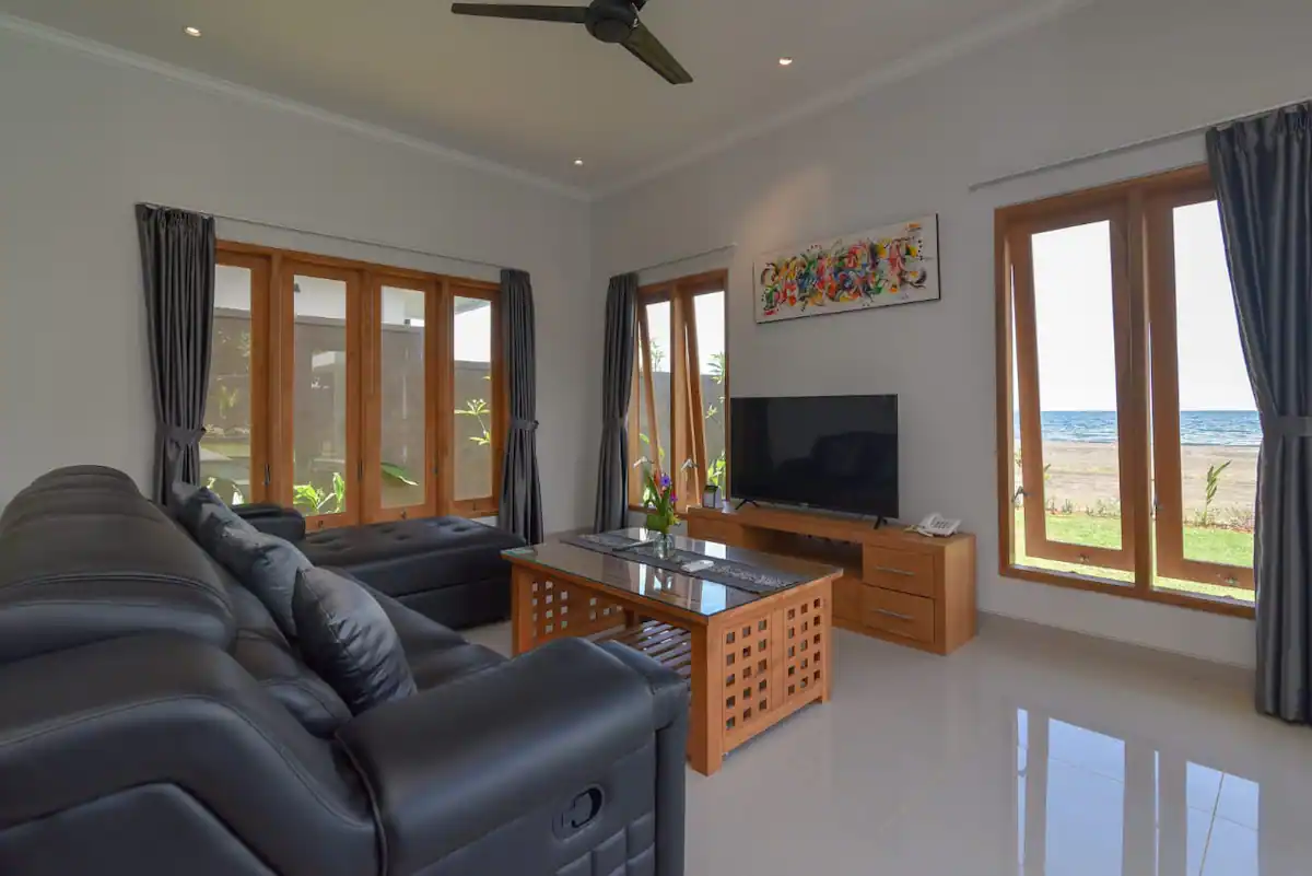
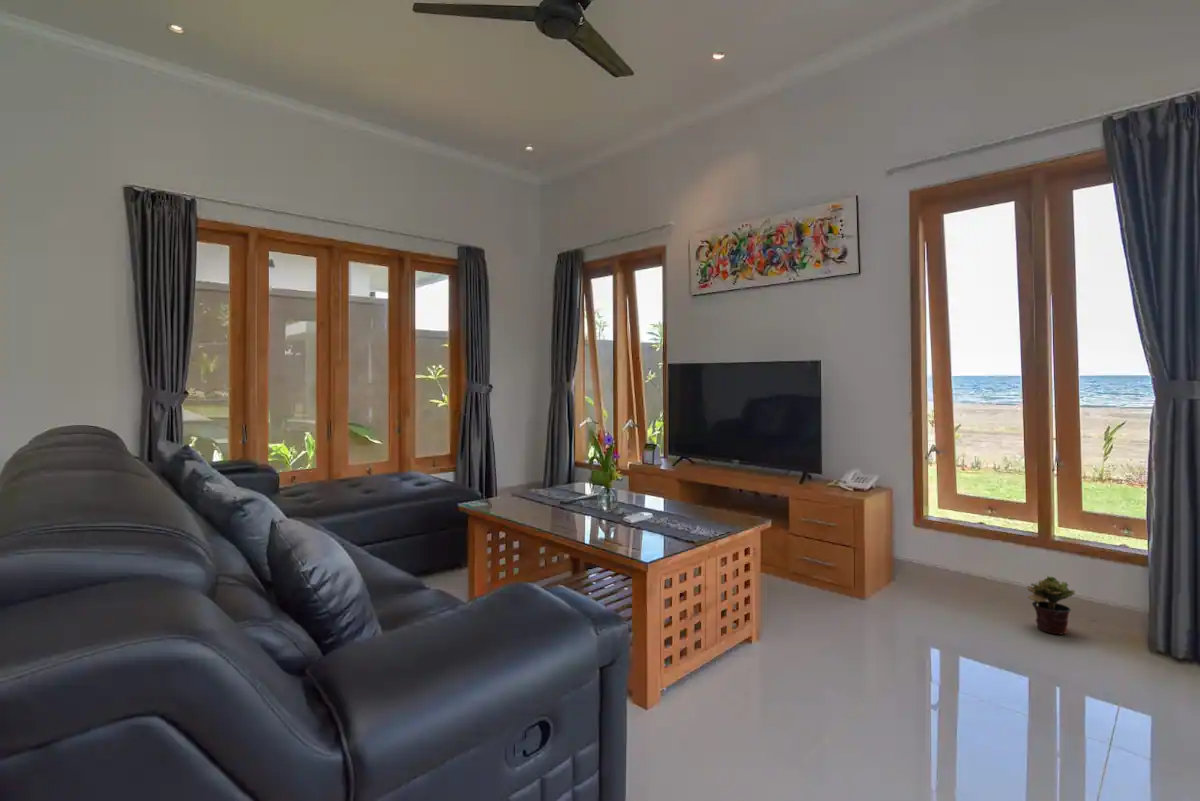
+ potted plant [1026,575,1076,635]
